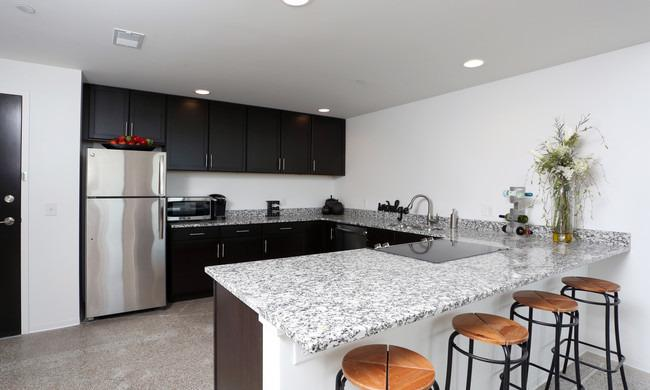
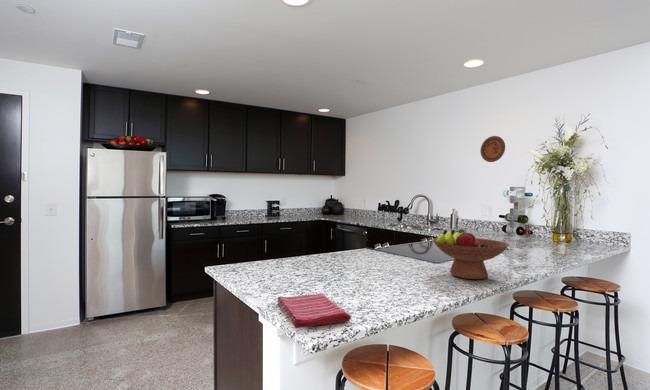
+ decorative plate [479,135,506,163]
+ fruit bowl [431,228,510,280]
+ dish towel [276,293,352,329]
